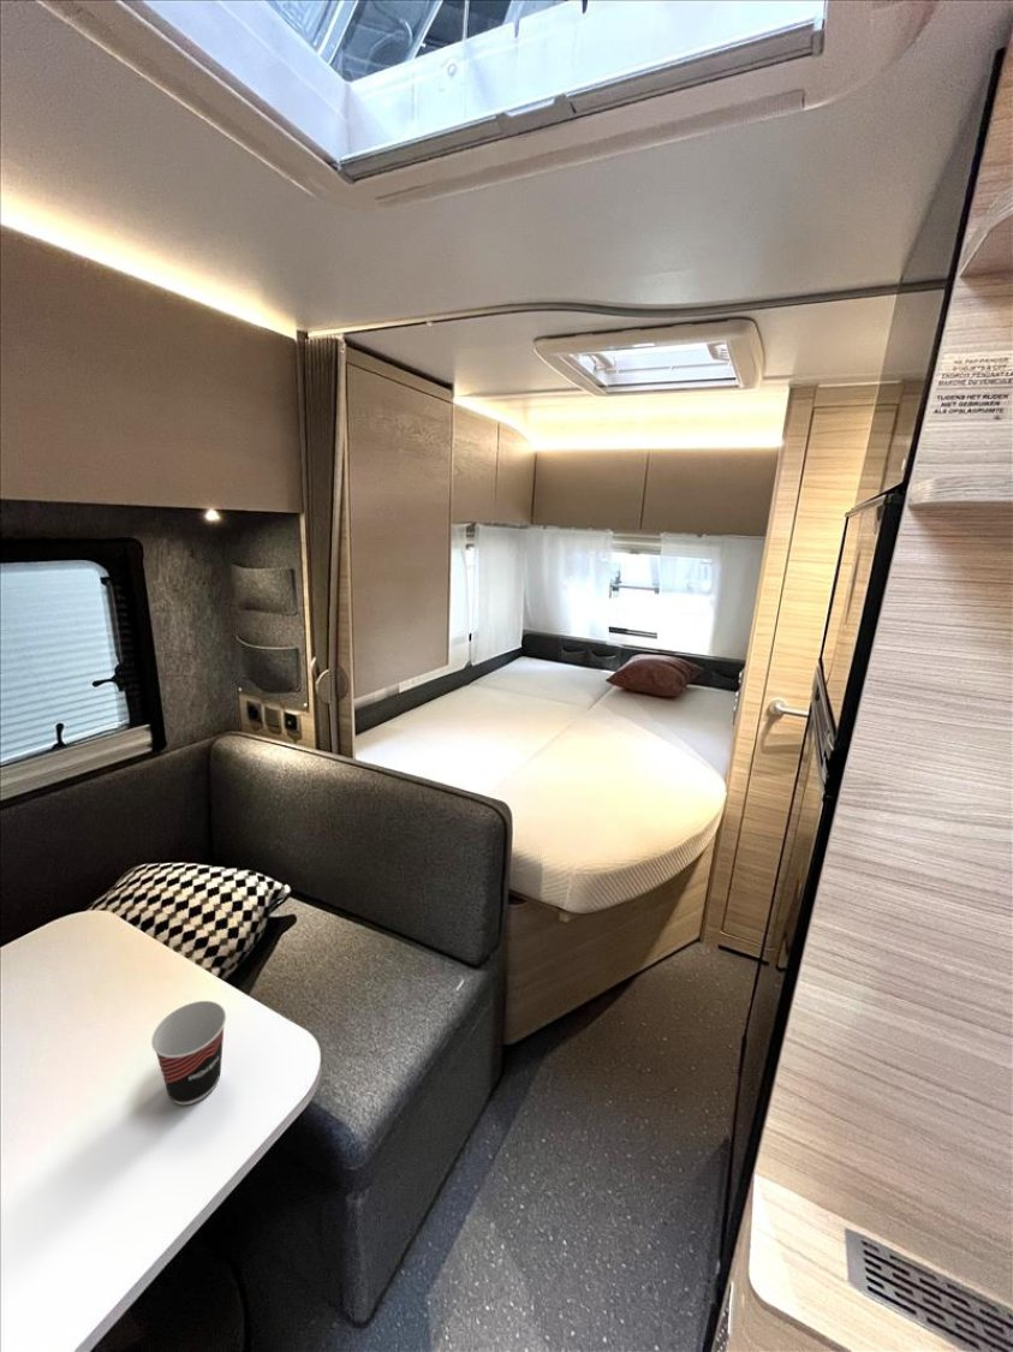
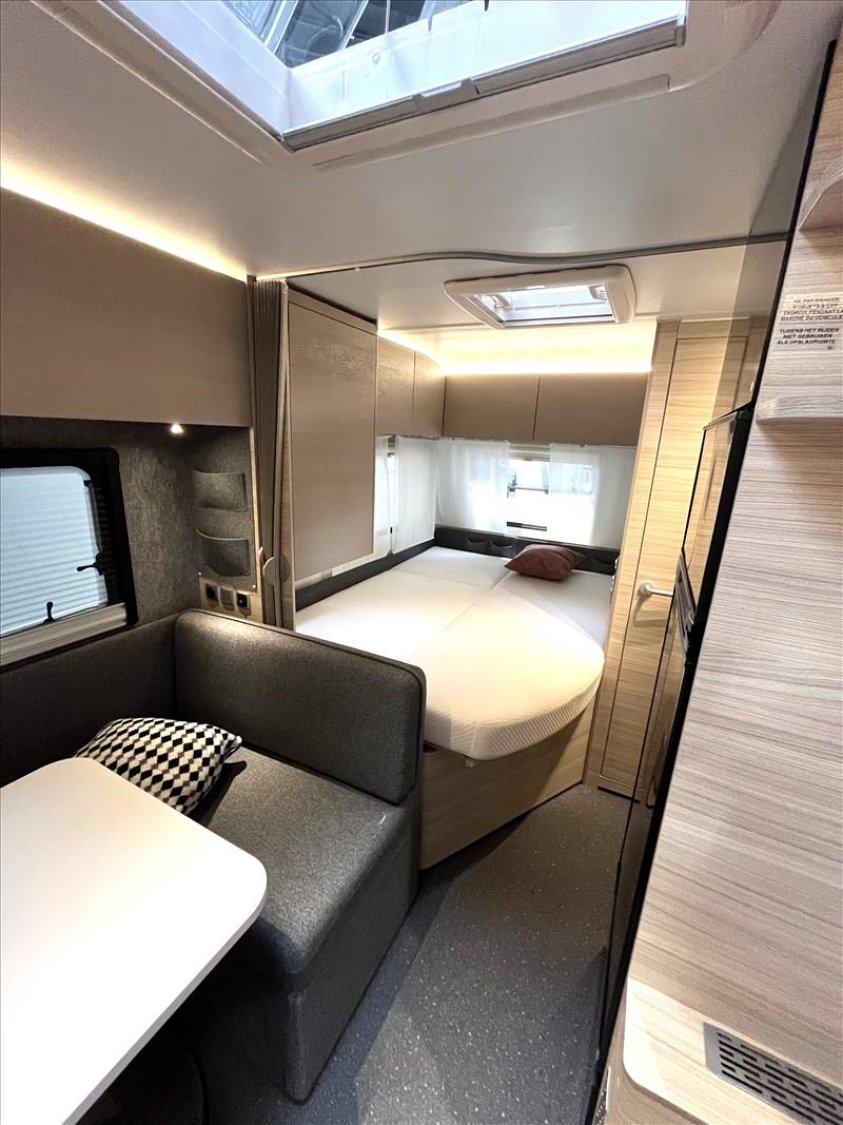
- cup [150,1000,227,1106]
